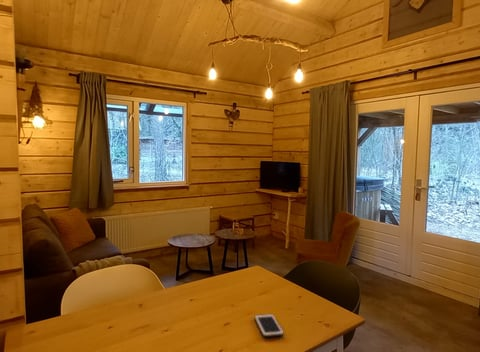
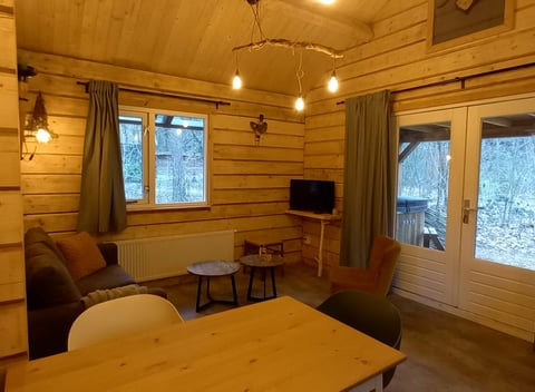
- cell phone [254,313,285,338]
